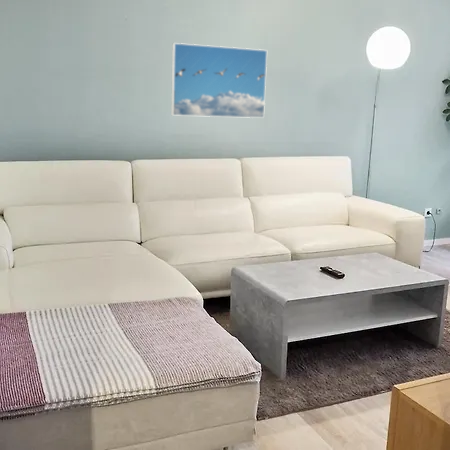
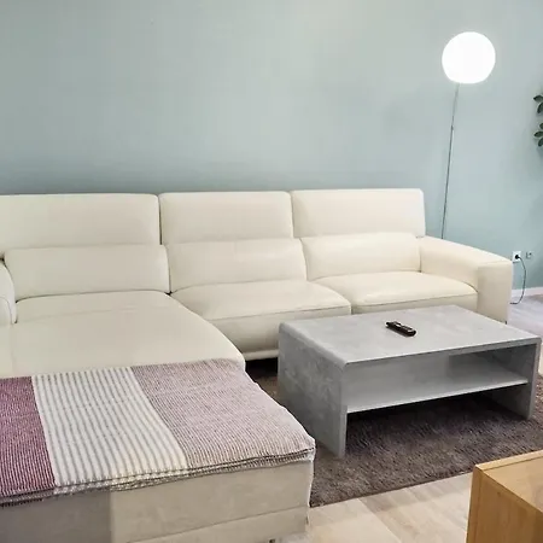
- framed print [170,42,268,119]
